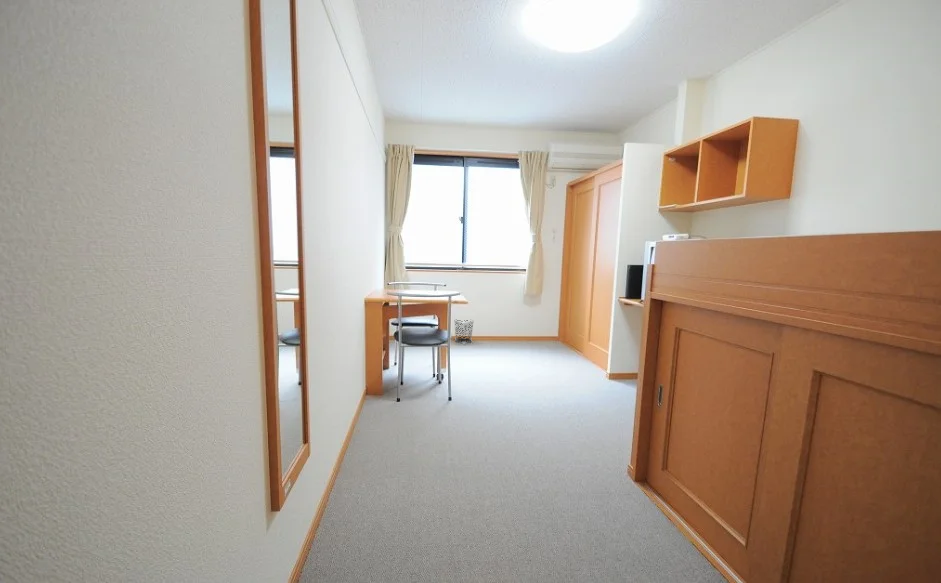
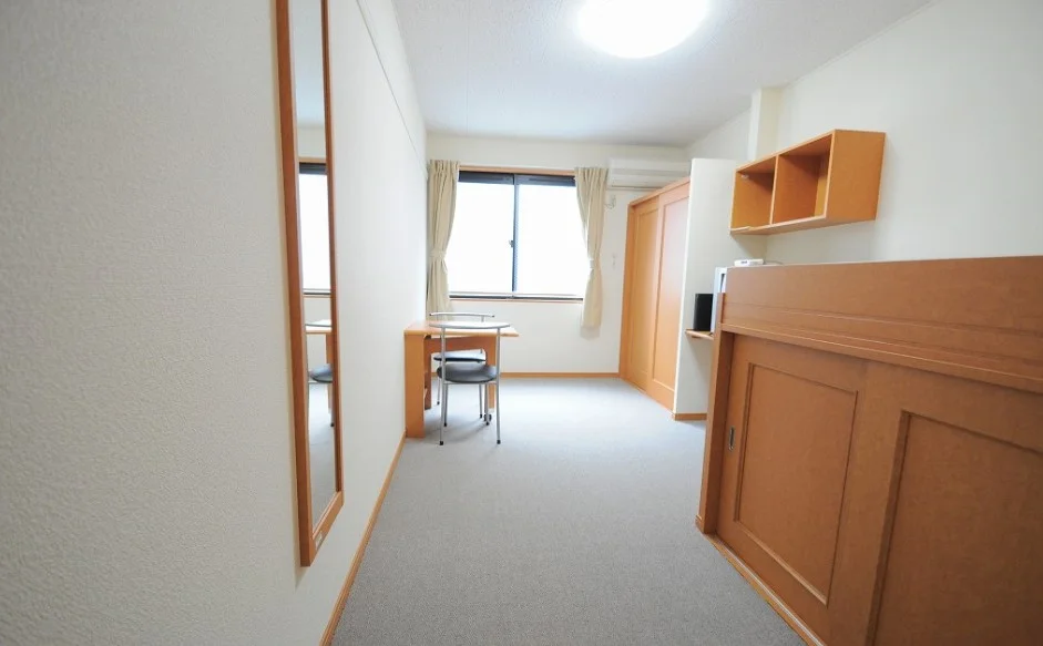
- waste bin [454,319,475,344]
